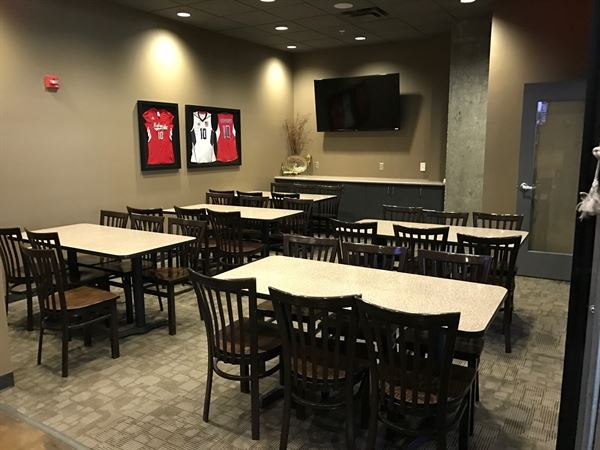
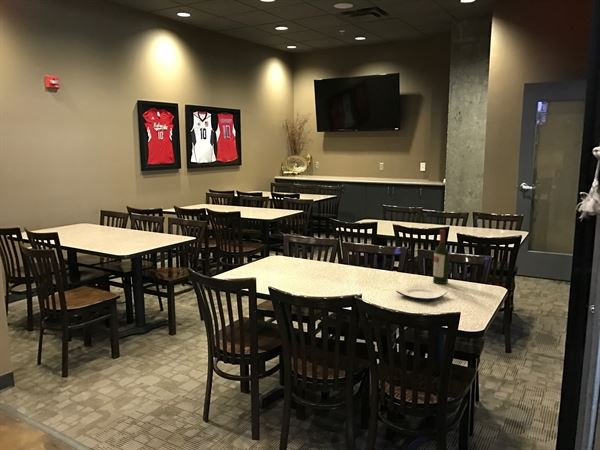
+ wine bottle [432,229,450,285]
+ plate [395,283,448,302]
